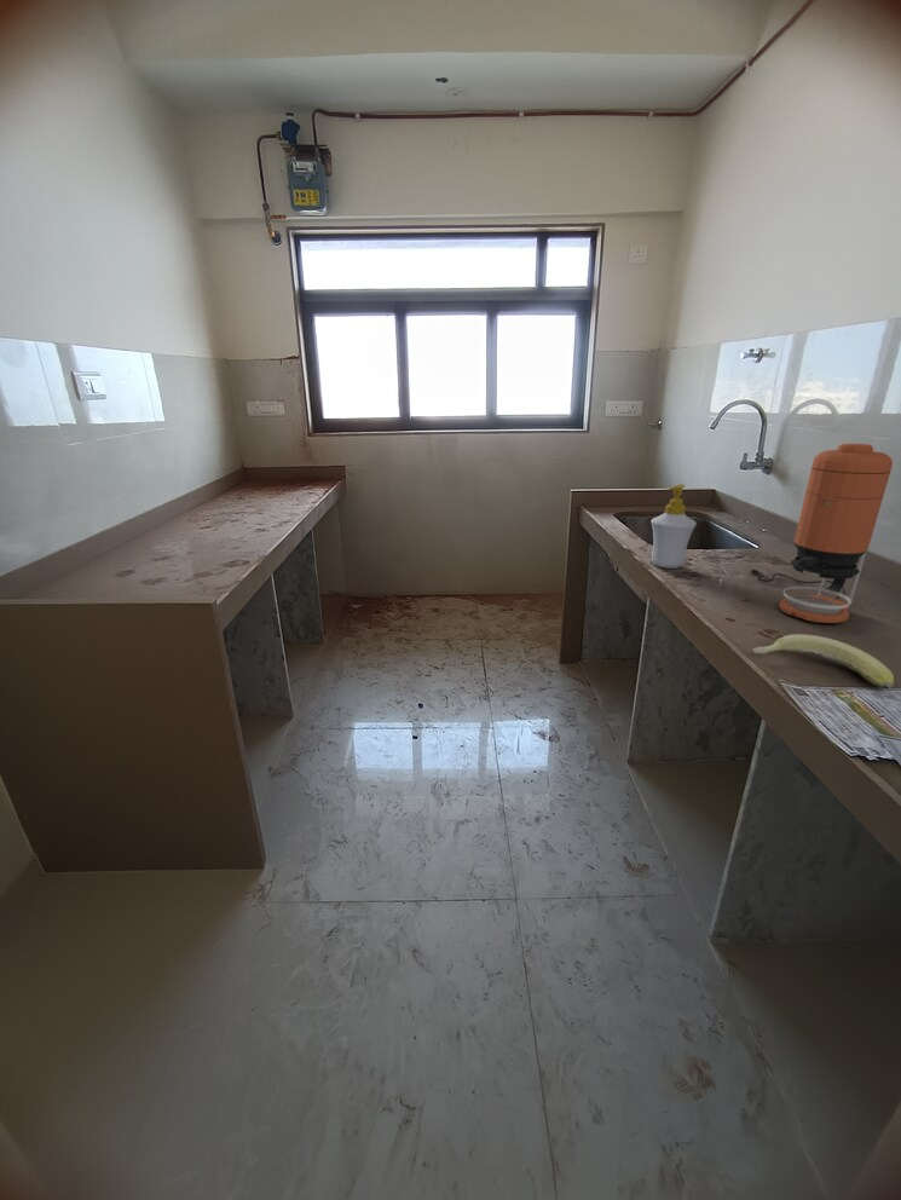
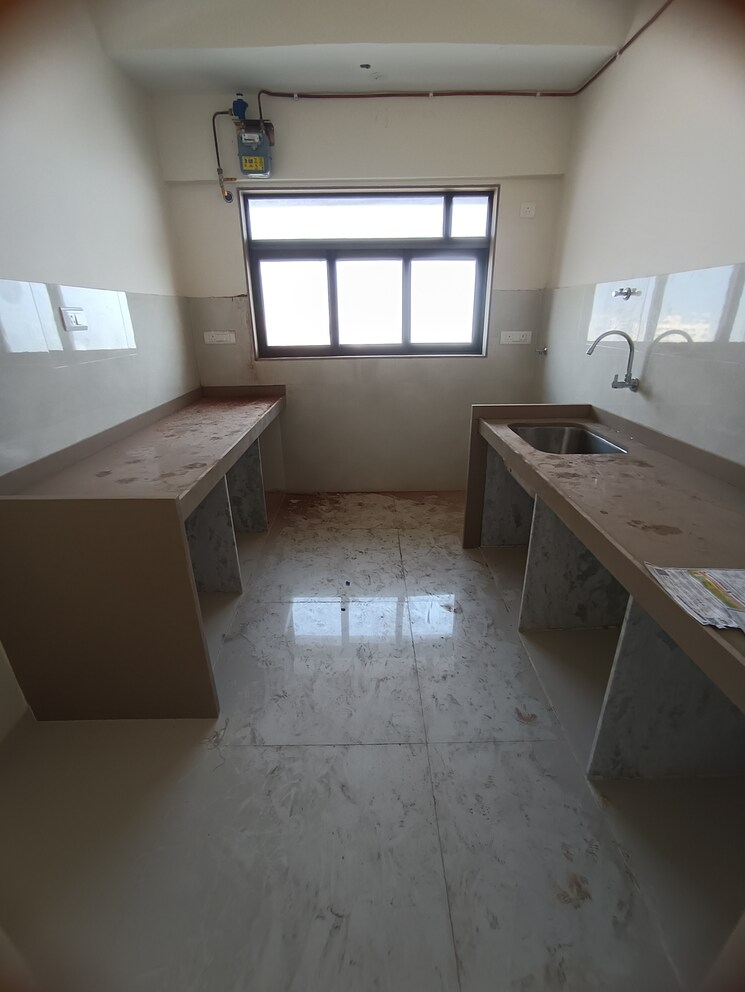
- soap bottle [651,483,698,570]
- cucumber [750,633,895,691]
- coffee maker [747,443,894,625]
